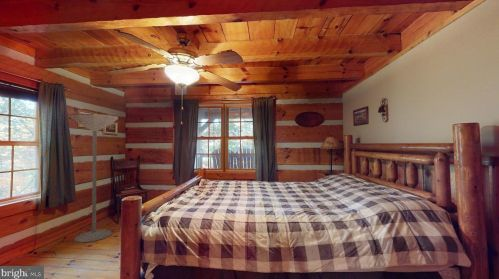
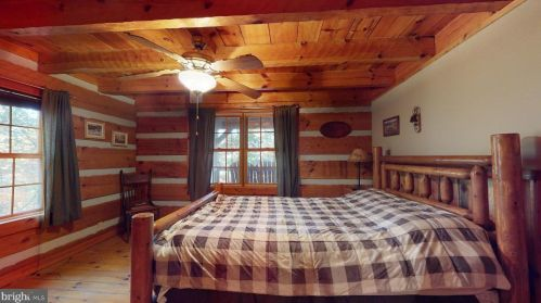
- floor lamp [68,113,119,243]
